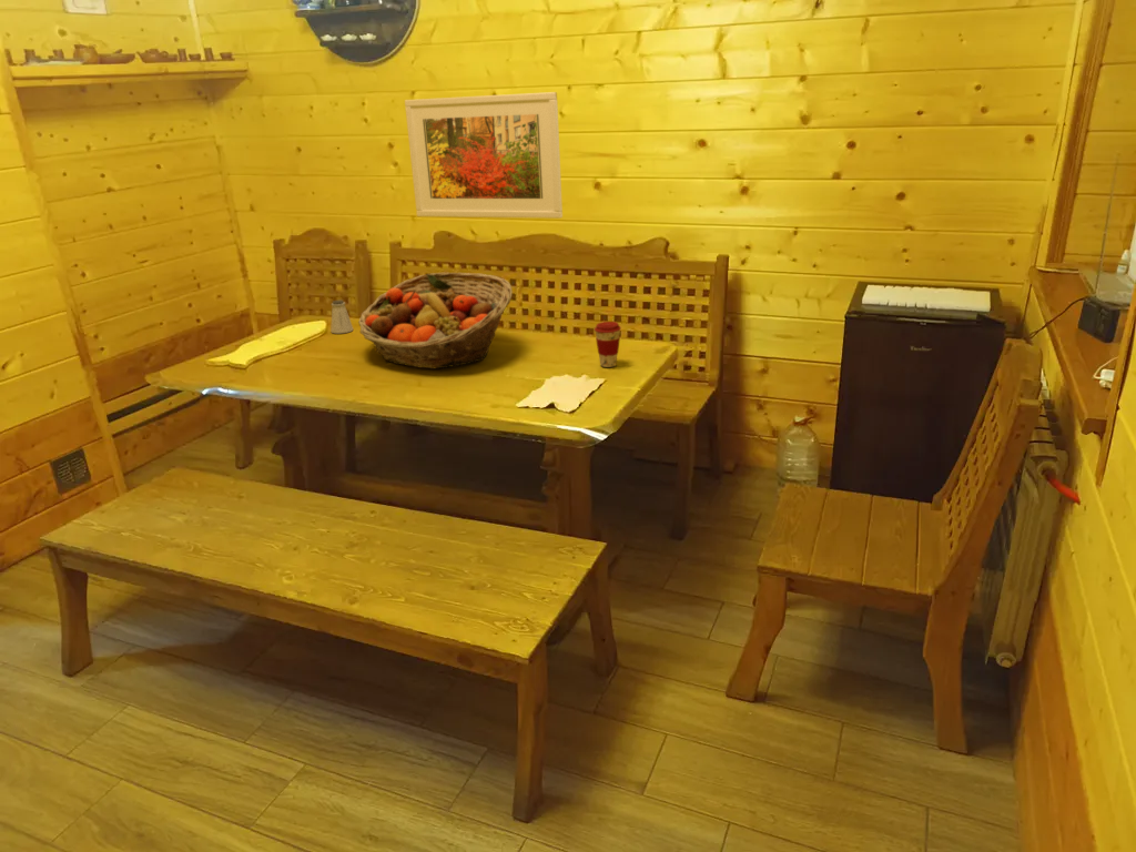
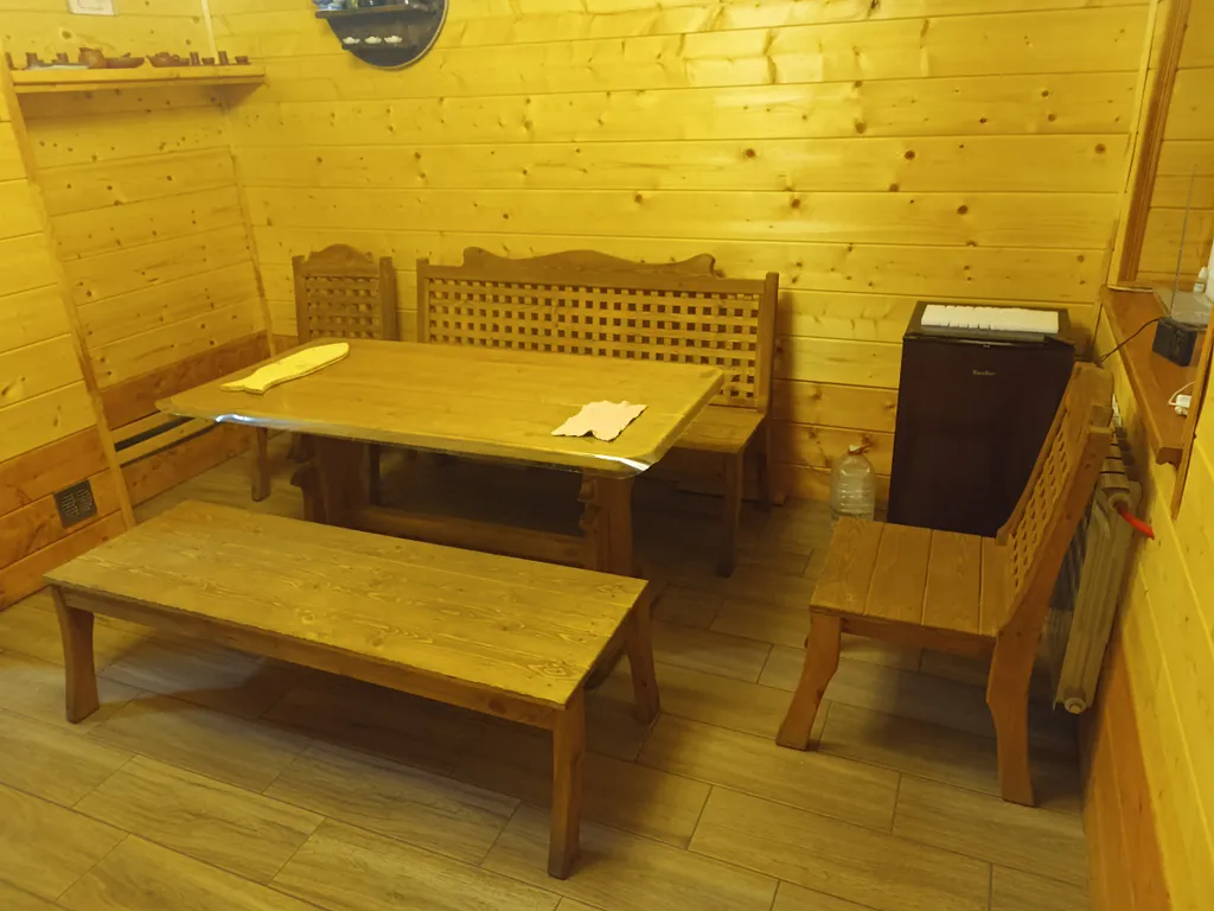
- saltshaker [329,300,354,335]
- fruit basket [357,272,514,369]
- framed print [404,91,564,220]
- coffee cup [594,321,622,368]
